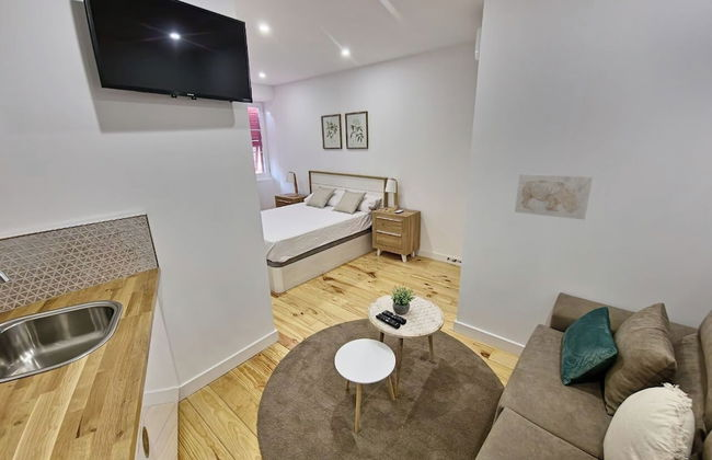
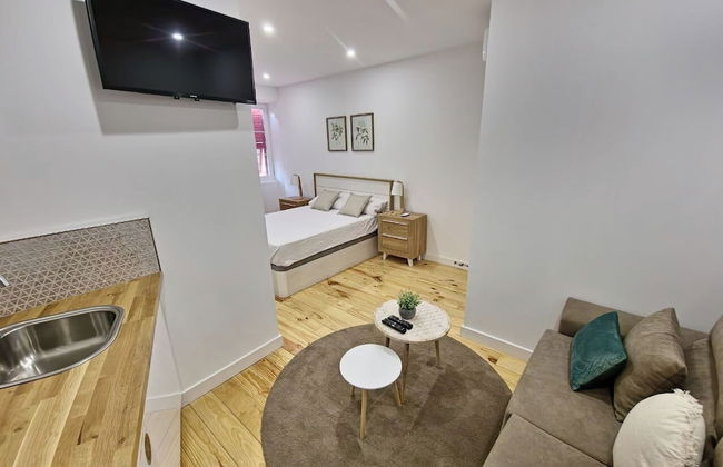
- wall art [514,173,594,221]
